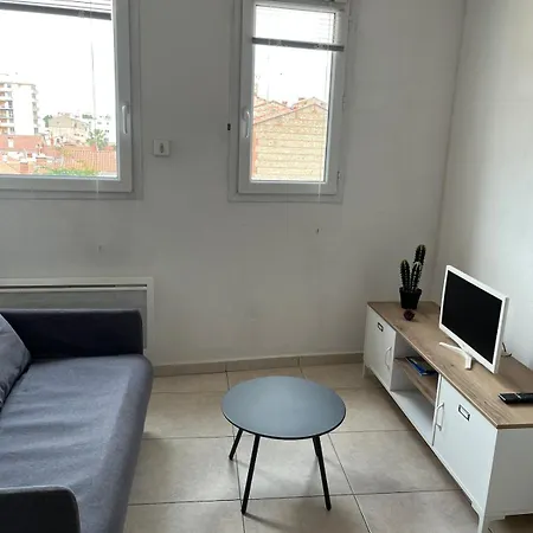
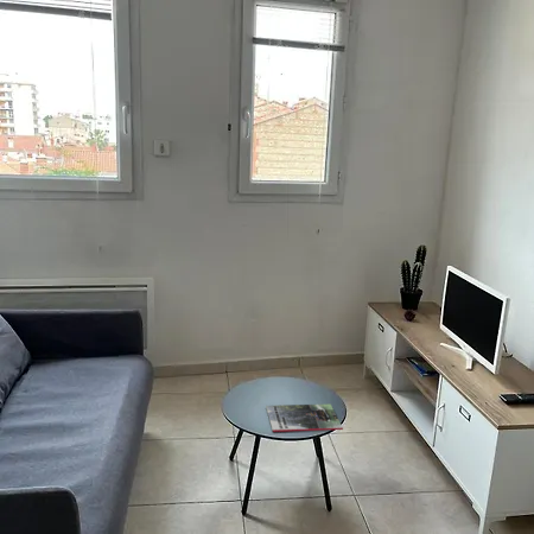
+ magazine [265,403,344,433]
